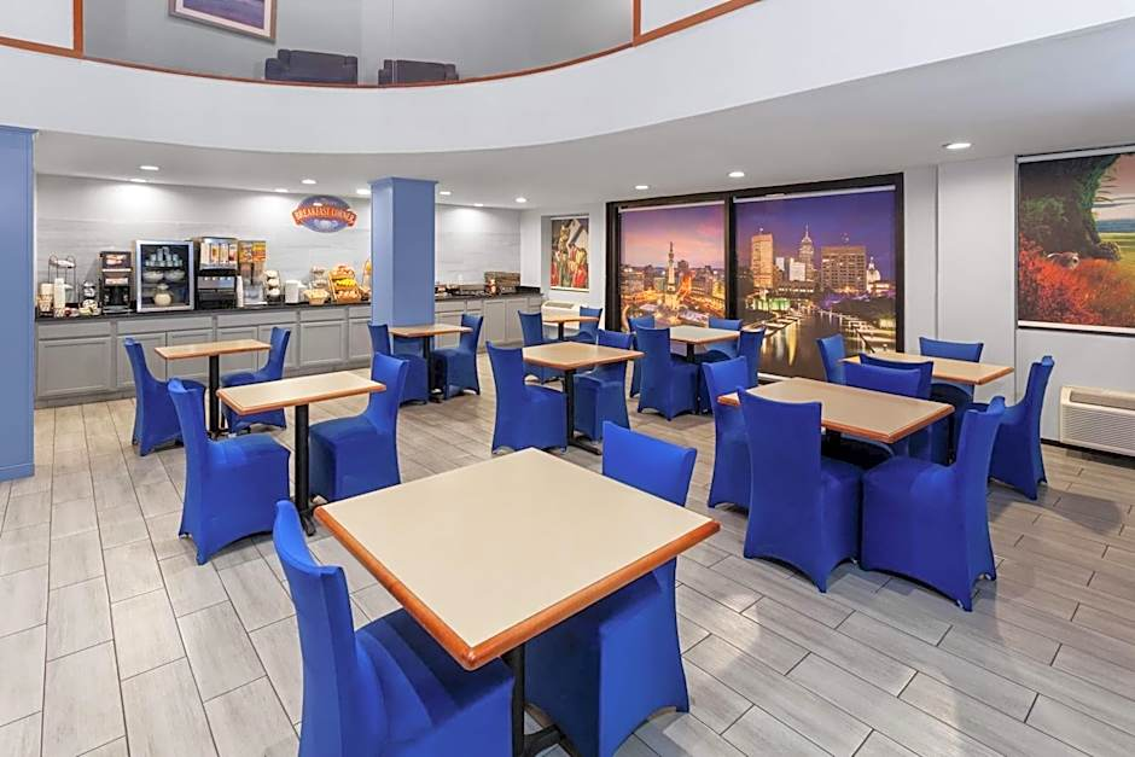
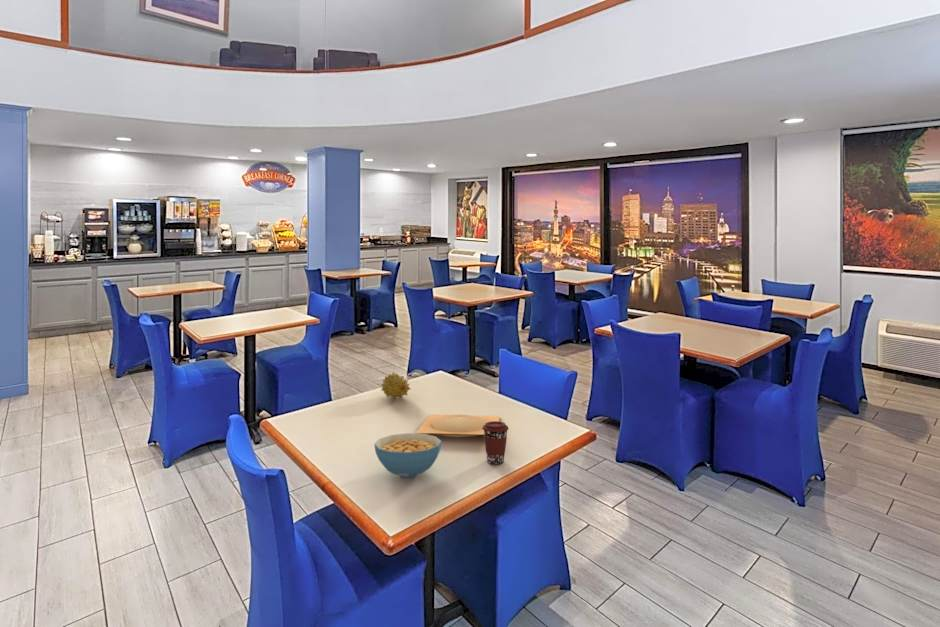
+ coffee cup [482,421,510,465]
+ cereal bowl [373,432,442,479]
+ plate [415,414,501,438]
+ fruit [380,371,412,401]
